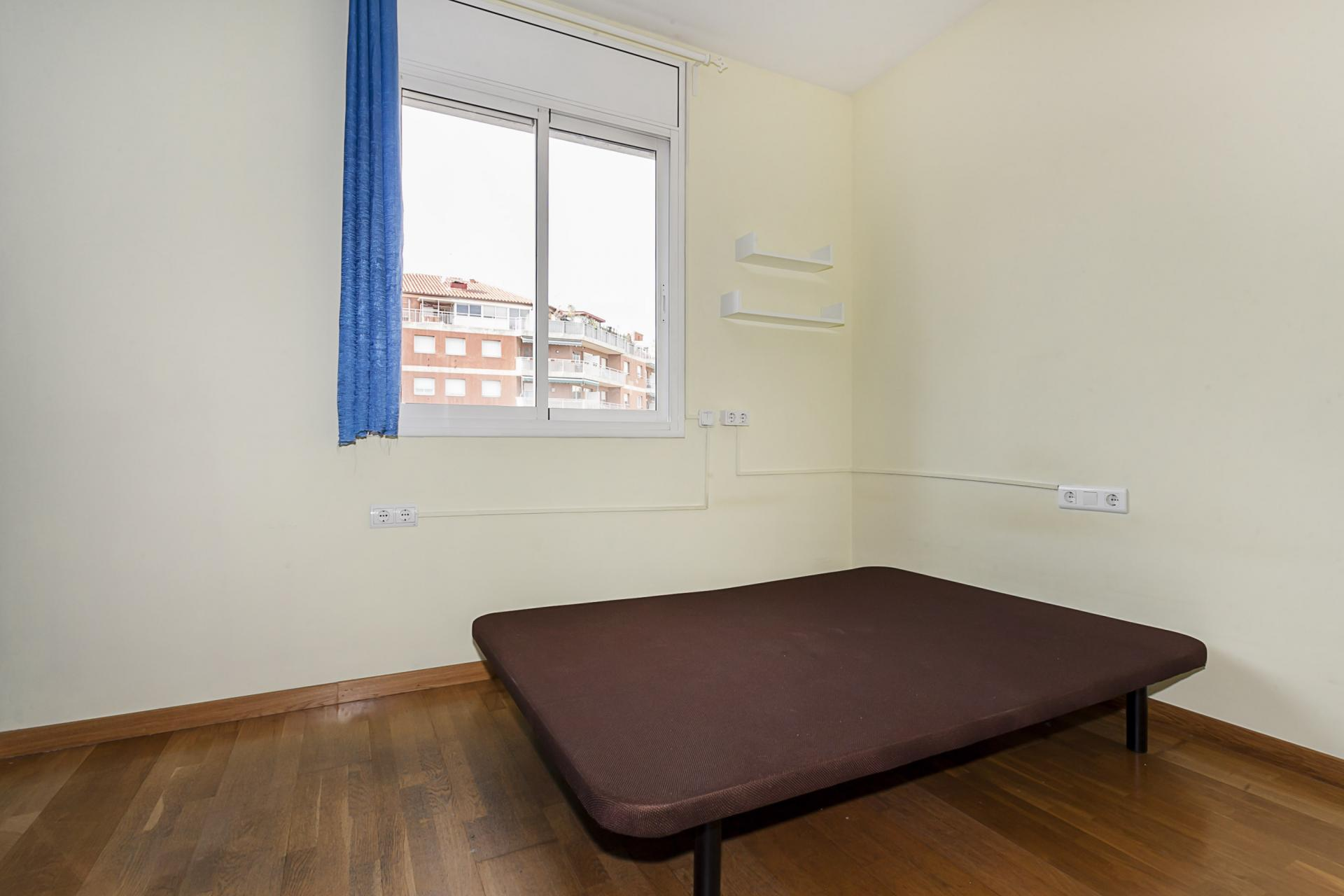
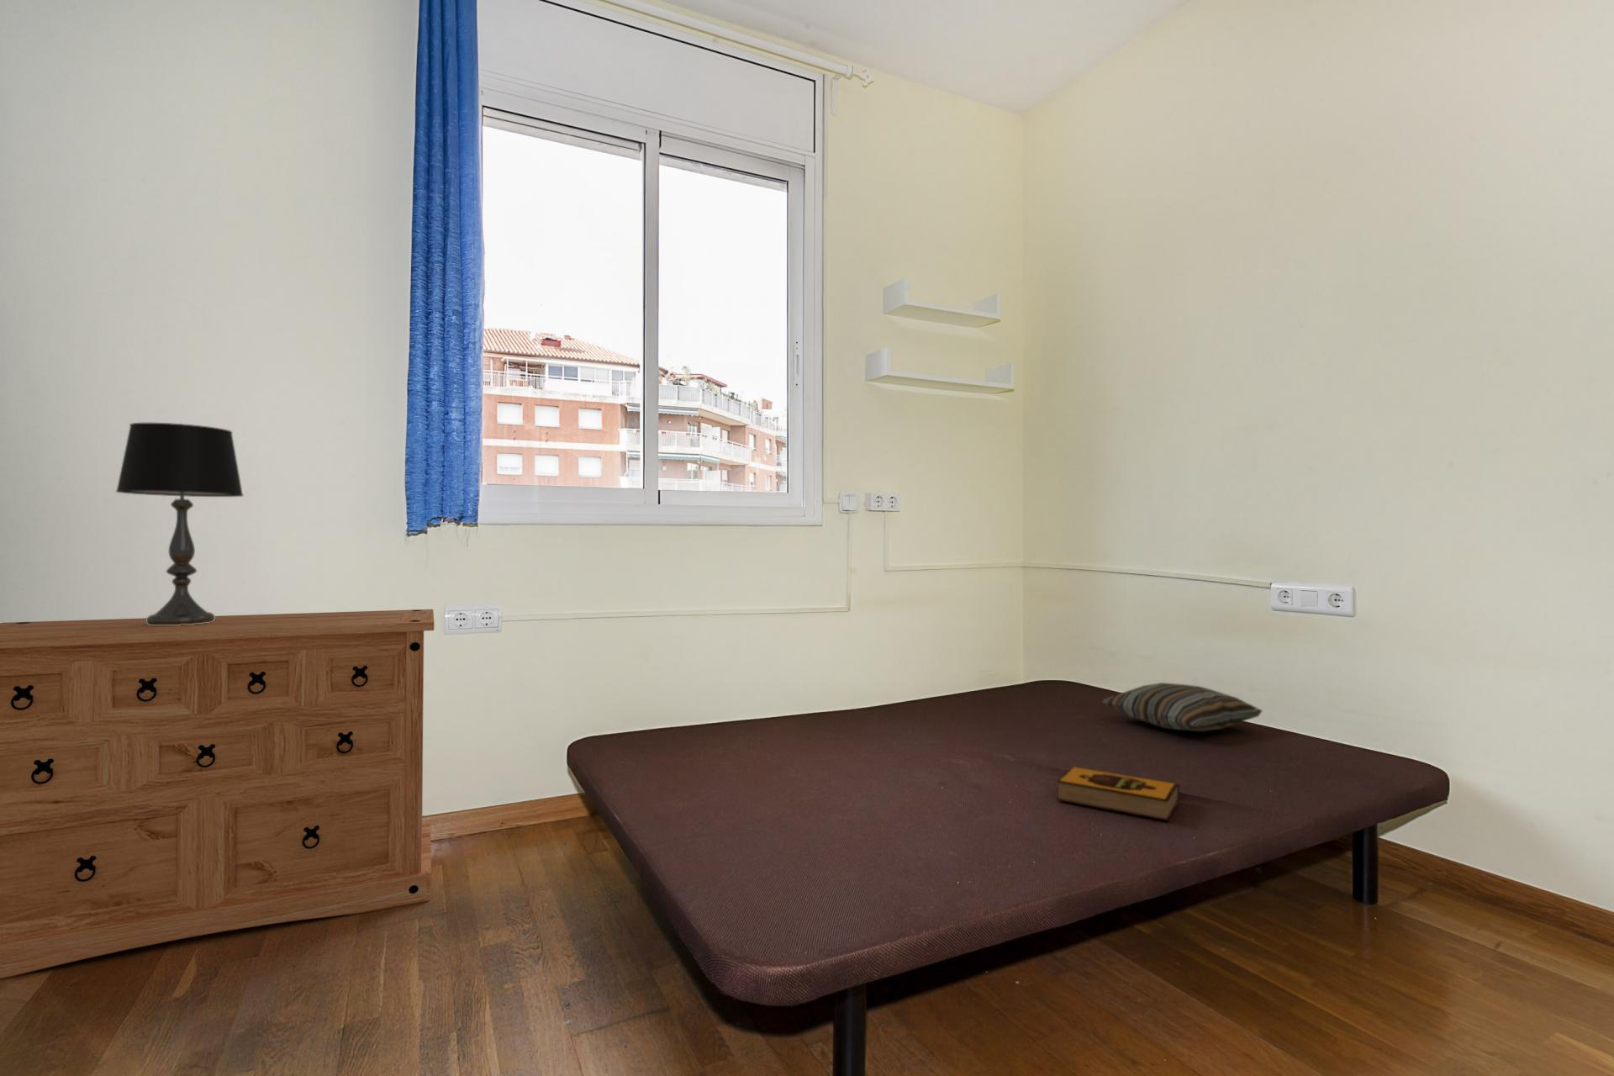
+ dresser [0,609,435,980]
+ table lamp [115,422,245,626]
+ hardback book [1056,765,1180,821]
+ pillow [1101,682,1263,733]
